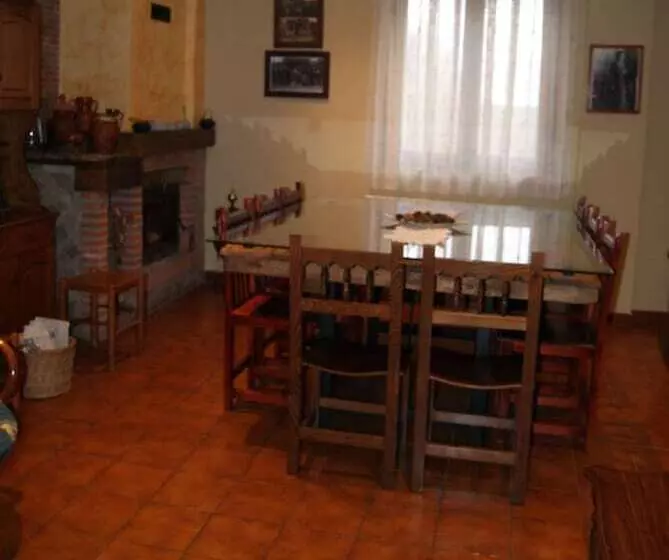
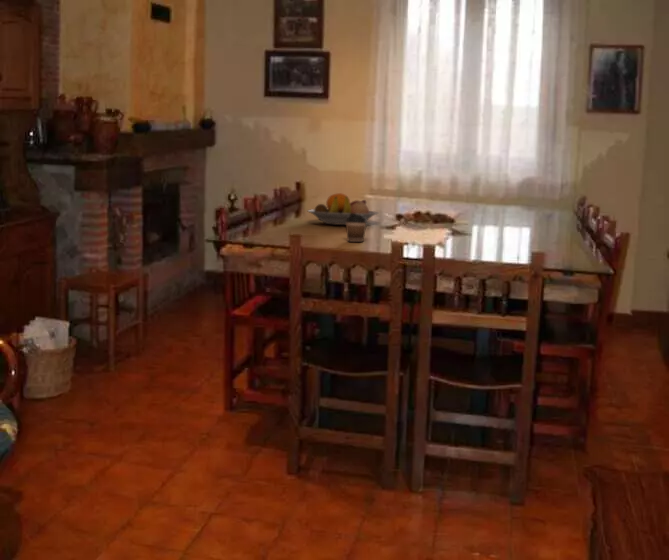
+ coffee cup [345,213,368,243]
+ fruit bowl [306,192,380,226]
